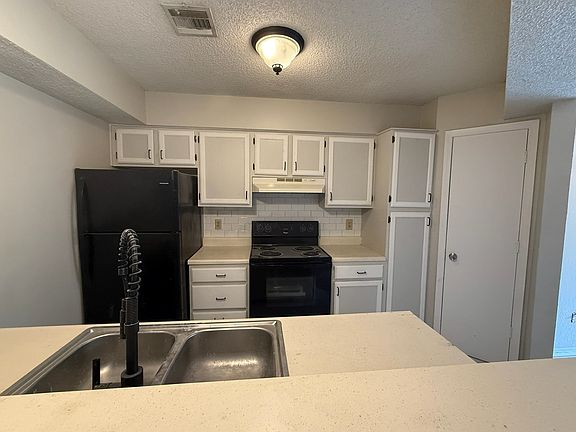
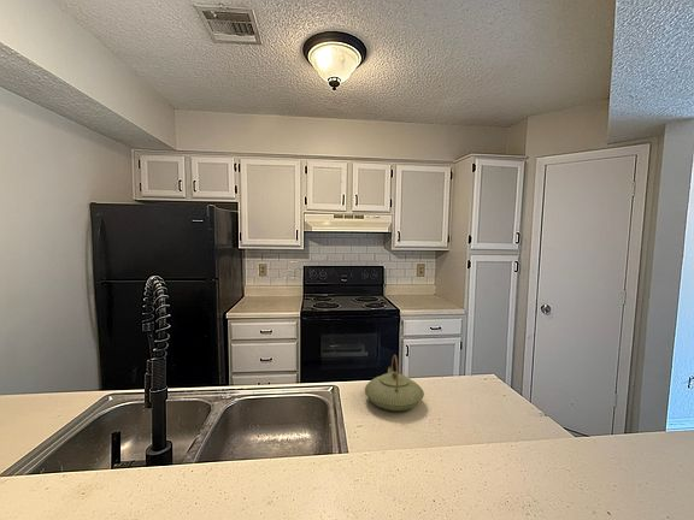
+ teapot [364,354,425,412]
